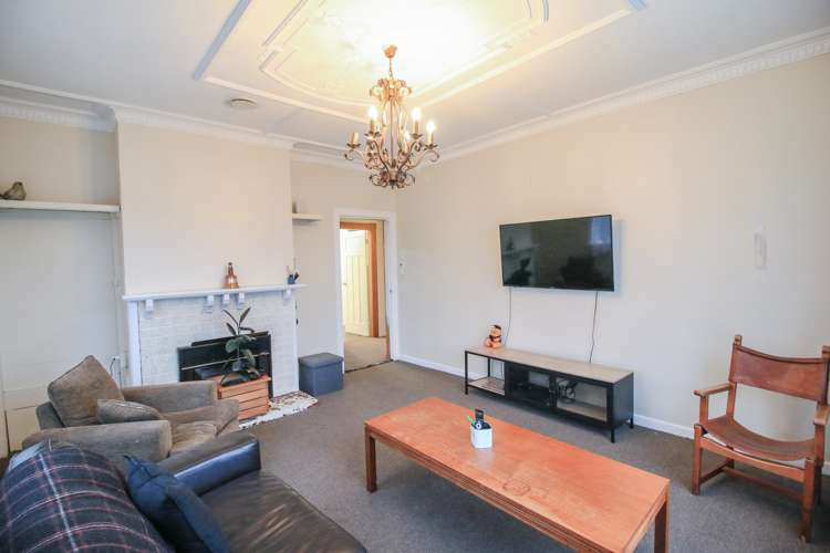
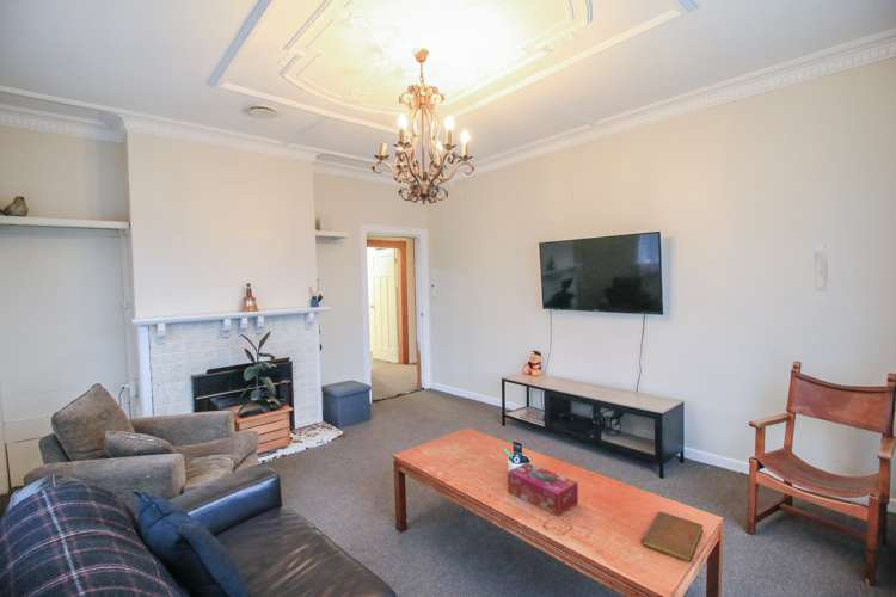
+ tissue box [507,461,579,517]
+ notebook [640,510,705,564]
